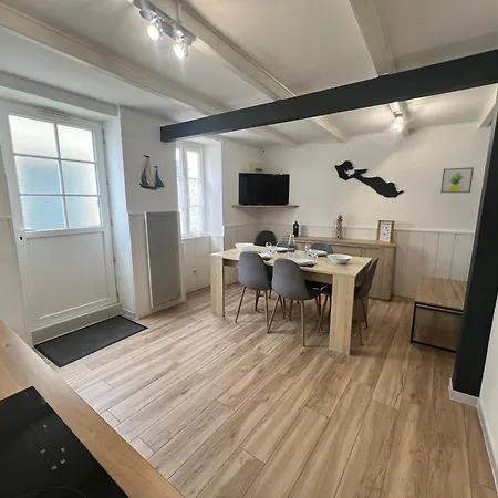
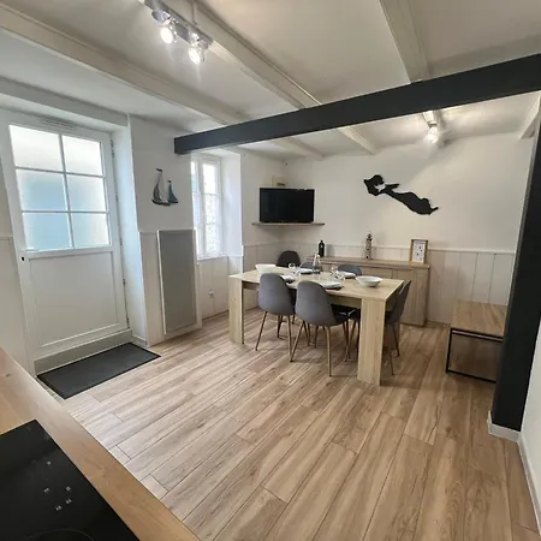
- wall art [439,166,475,194]
